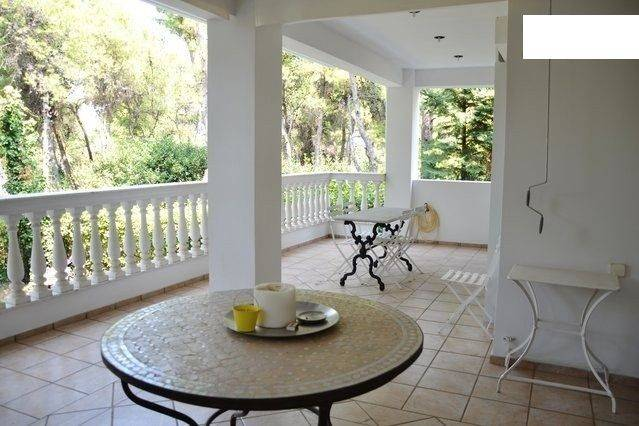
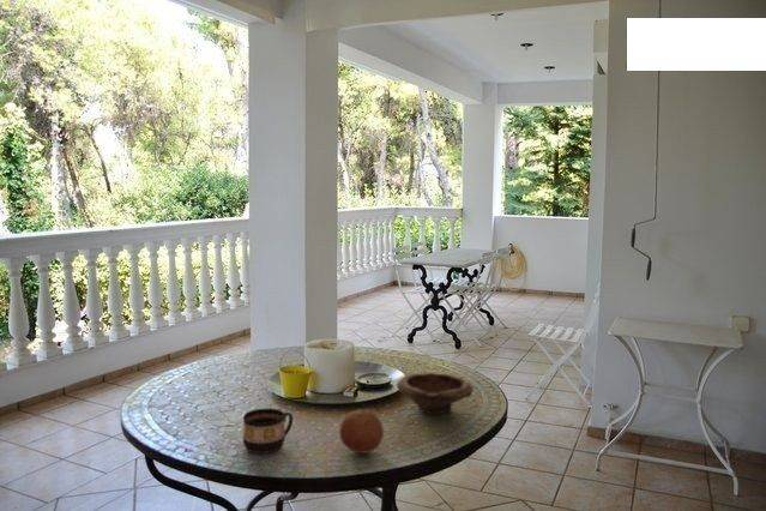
+ cup [242,408,294,455]
+ fruit [338,408,385,455]
+ bowl [396,372,475,415]
